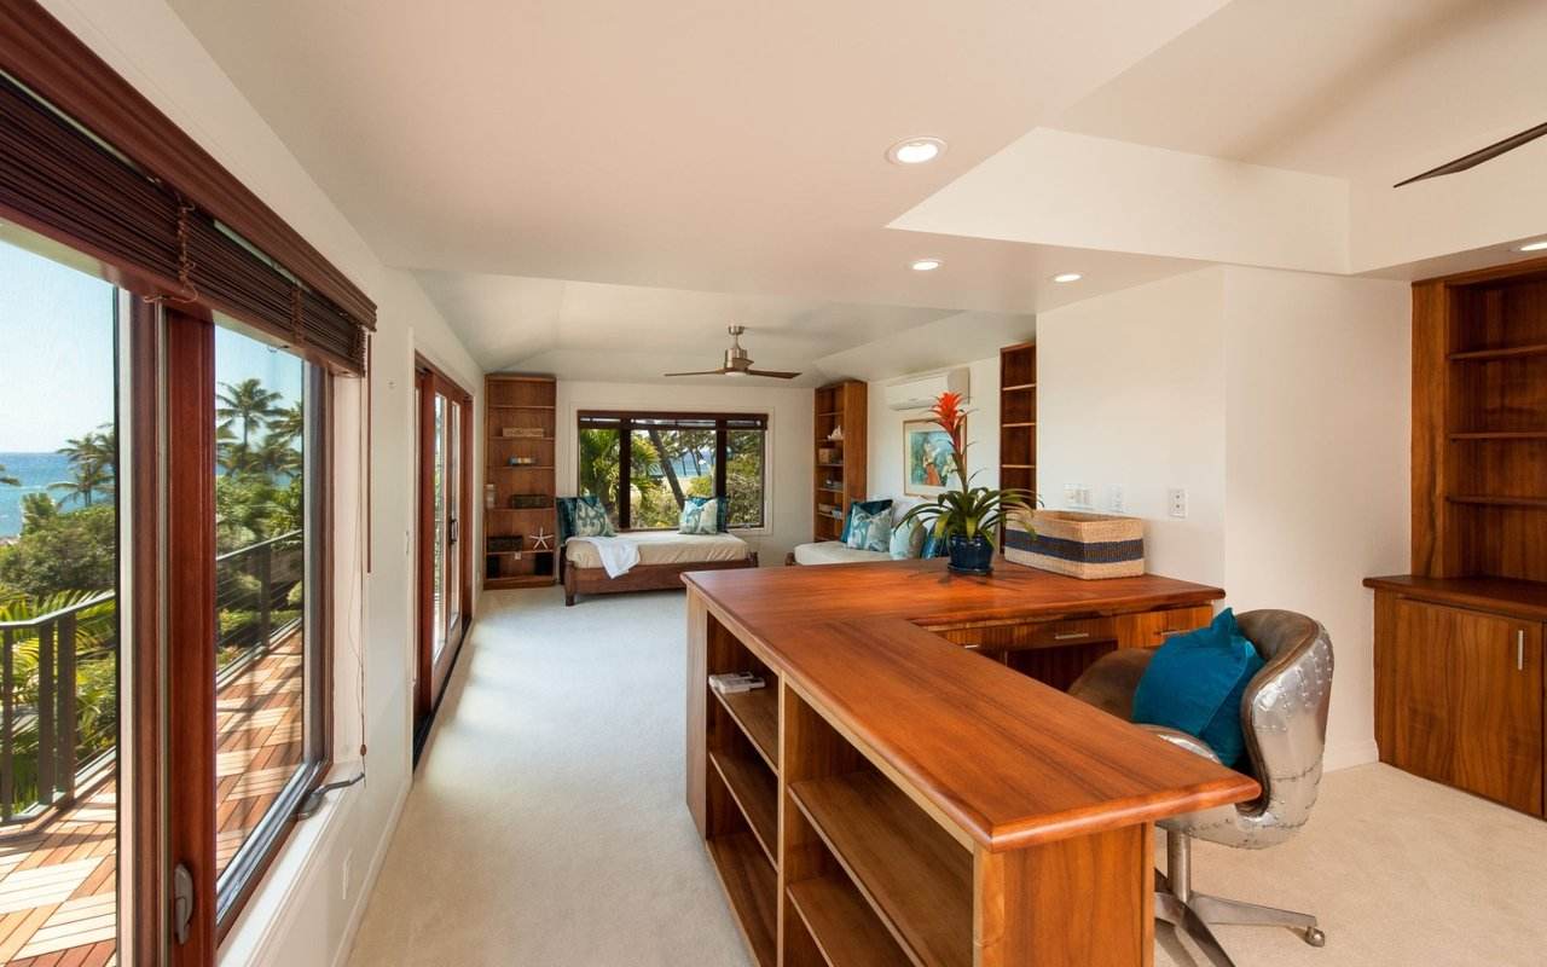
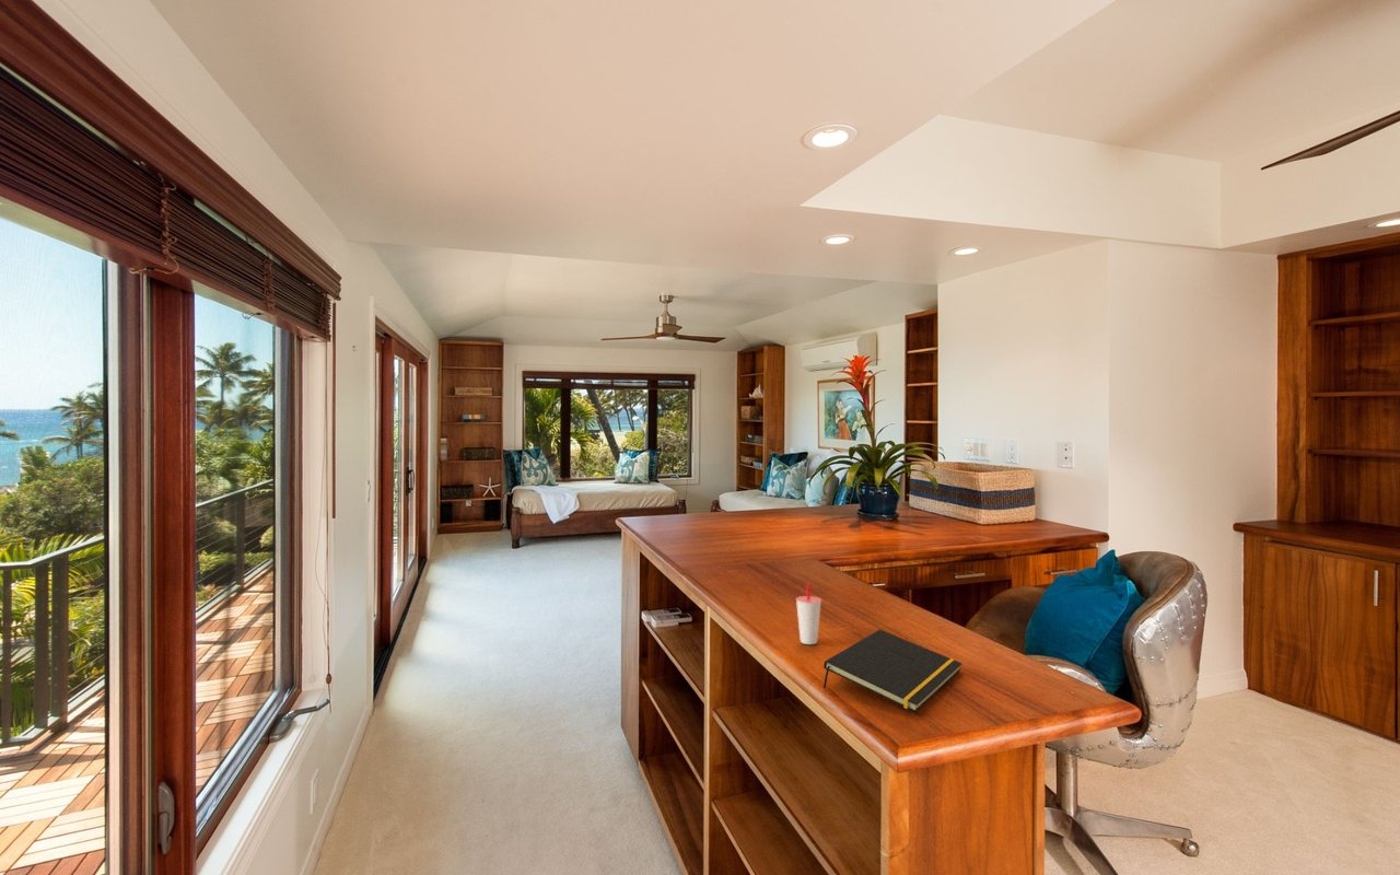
+ notepad [822,629,962,713]
+ cup [795,584,822,645]
